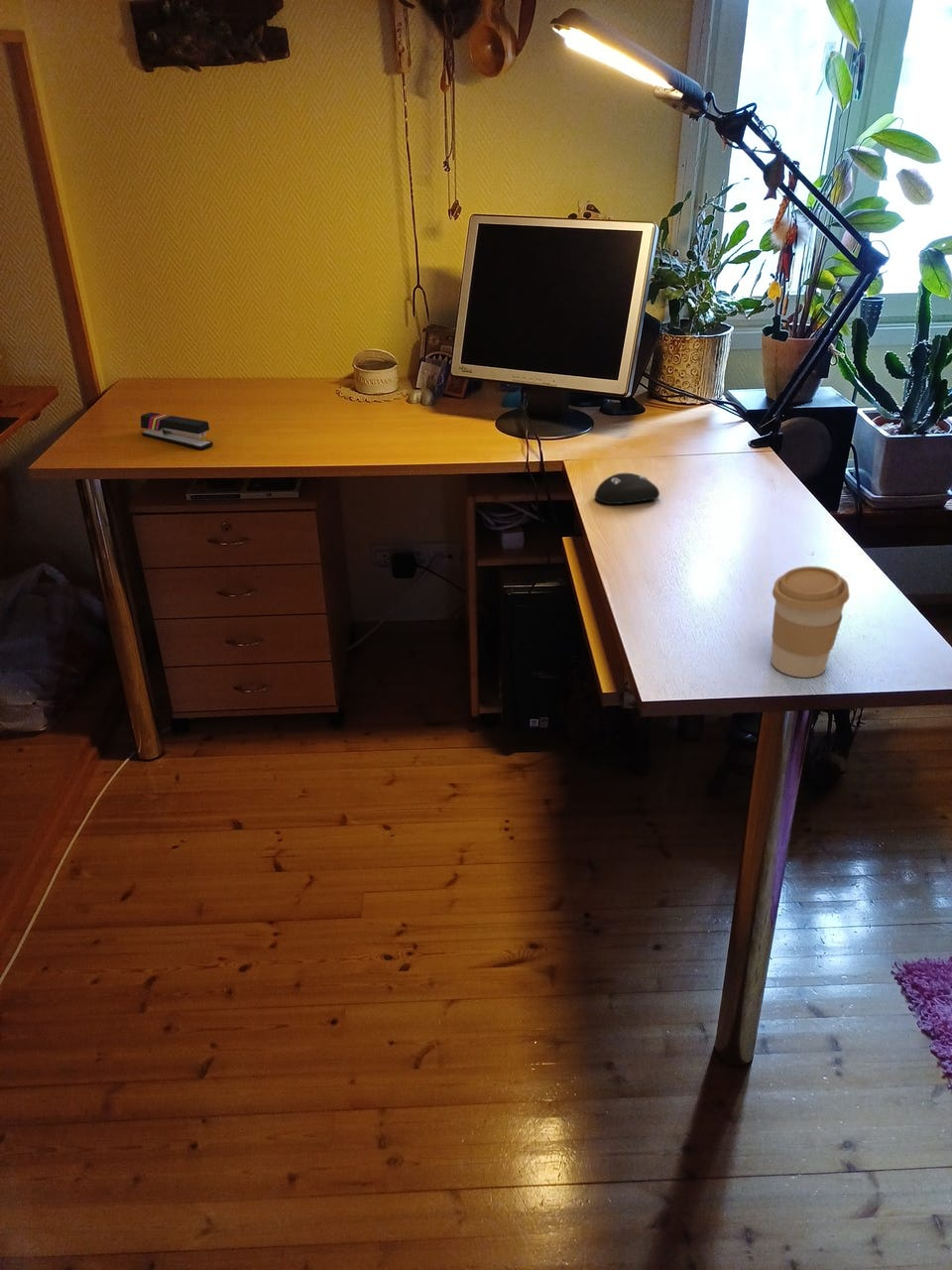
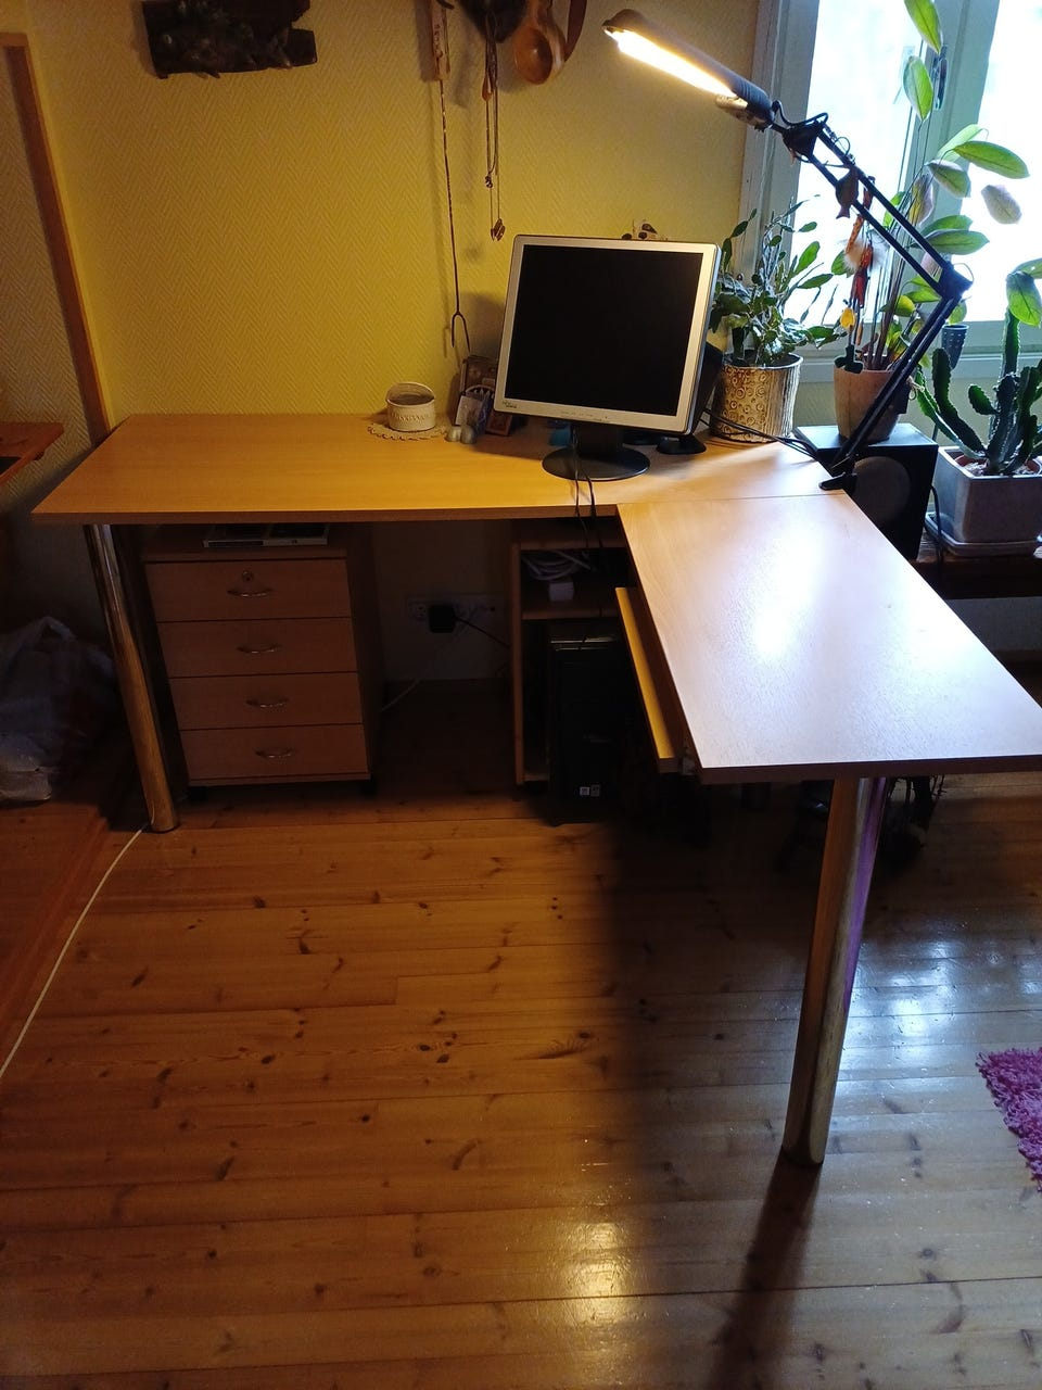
- coffee cup [771,566,851,679]
- computer mouse [594,472,660,505]
- stapler [140,412,214,450]
